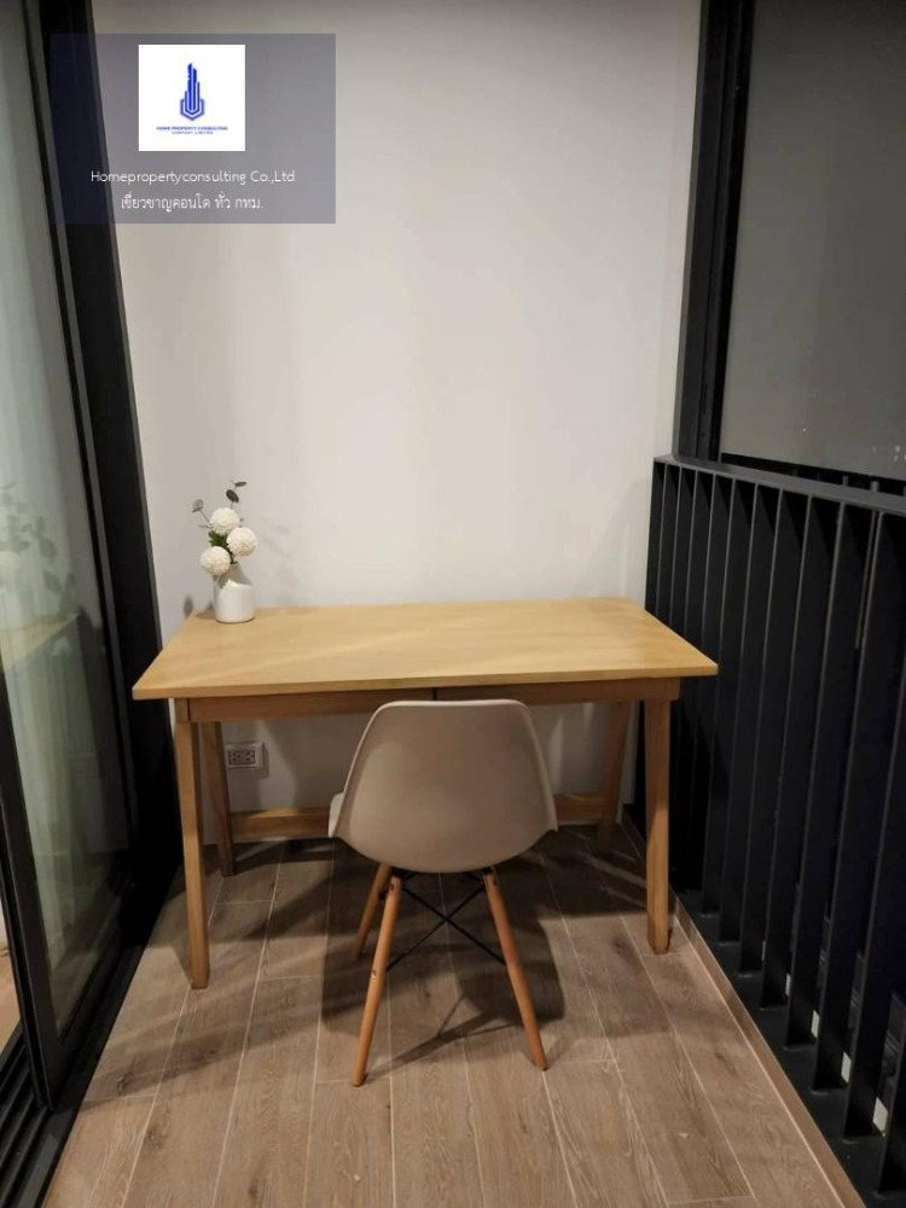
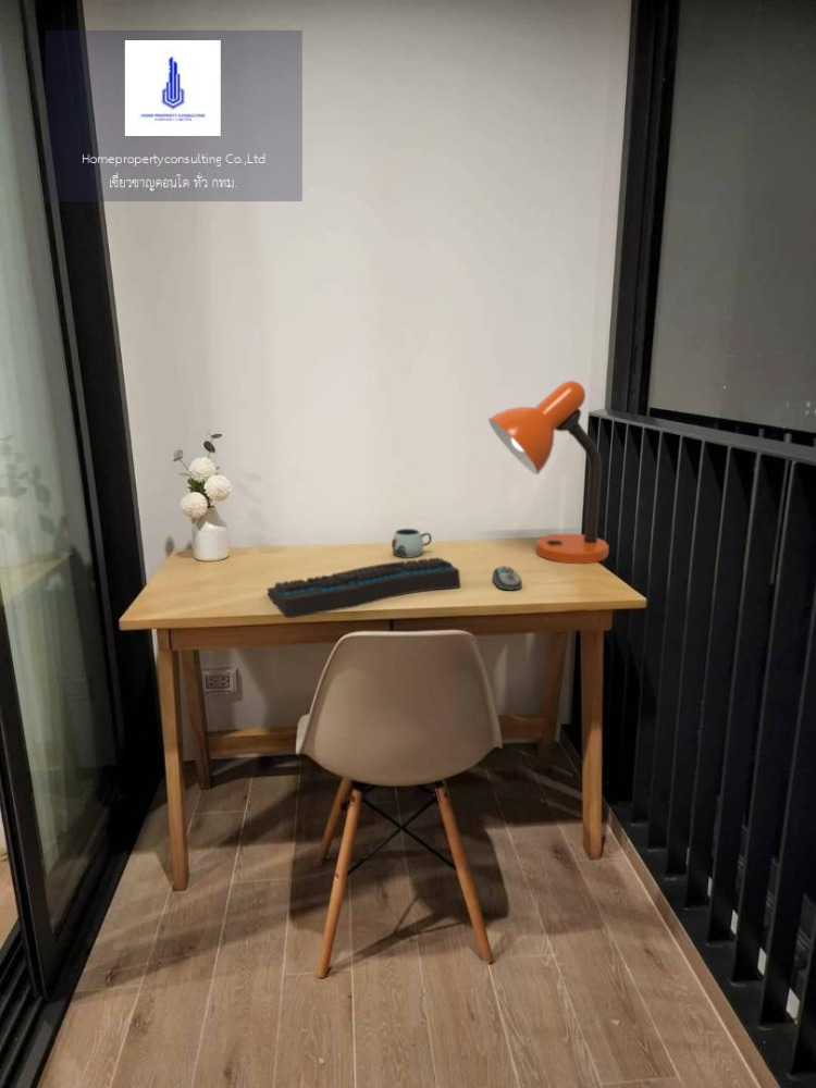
+ desk lamp [487,380,610,565]
+ mug [391,528,433,559]
+ computer mouse [491,565,523,591]
+ keyboard [267,556,461,619]
